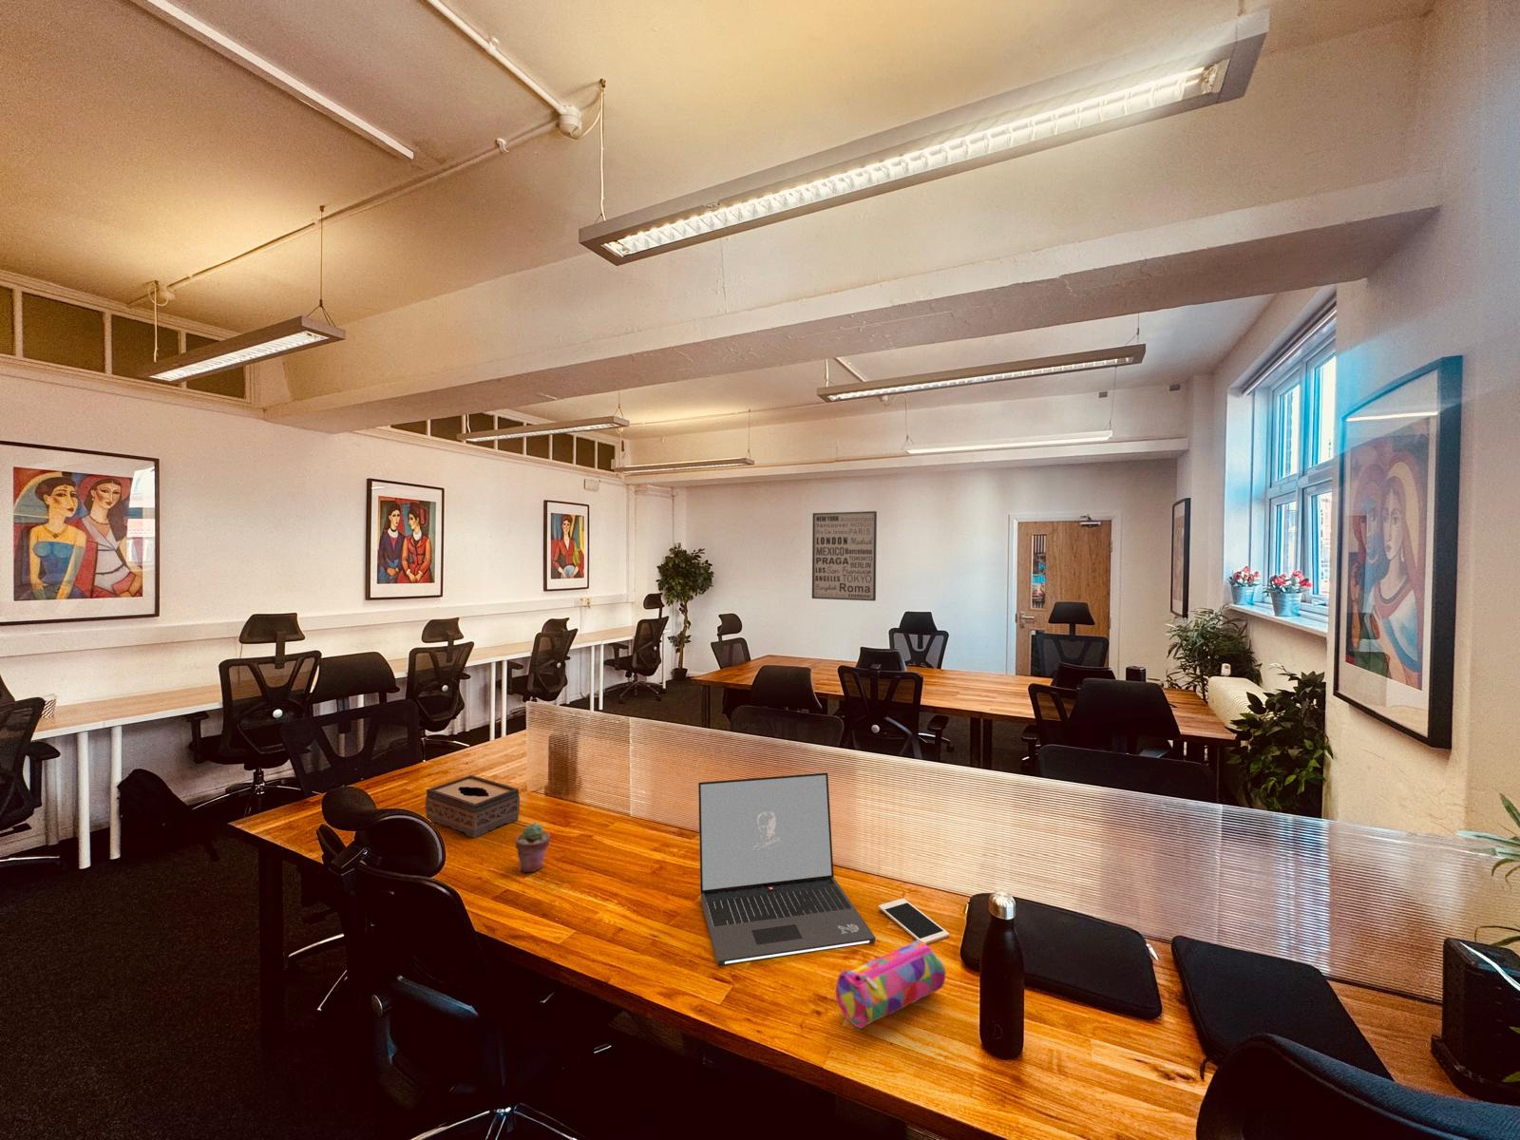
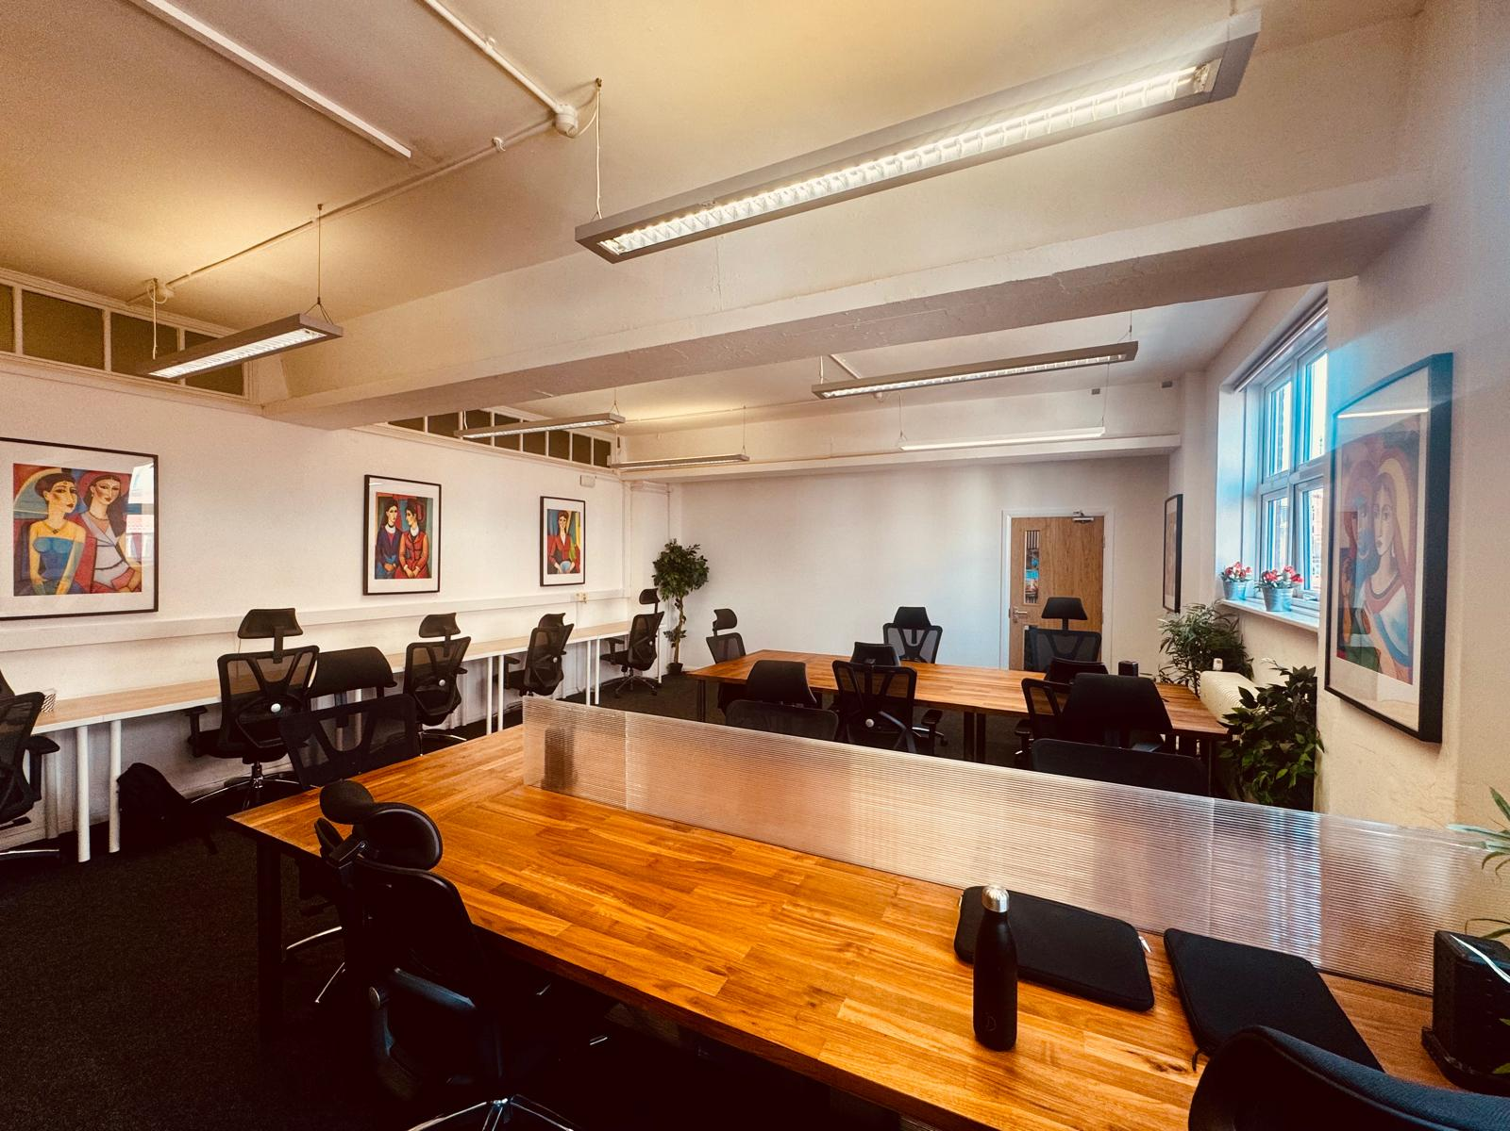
- potted succulent [513,821,551,873]
- wall art [811,510,877,601]
- pencil case [835,940,947,1029]
- tissue box [425,775,521,839]
- laptop [698,772,877,968]
- cell phone [877,898,950,945]
